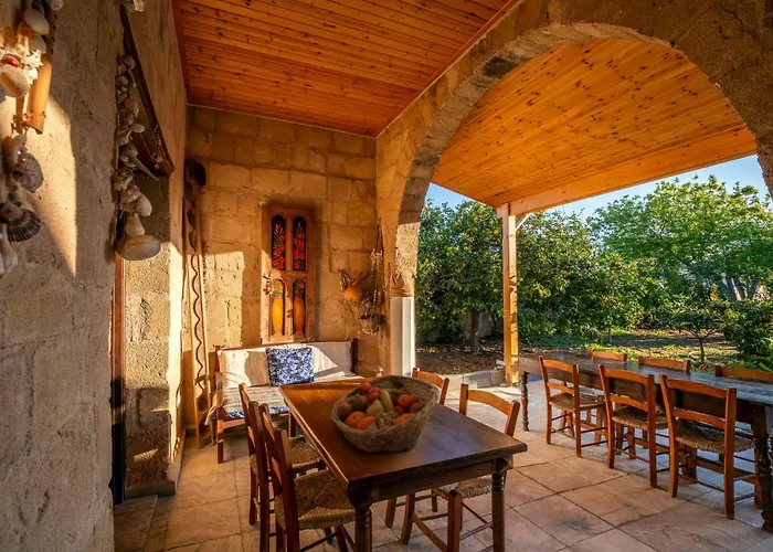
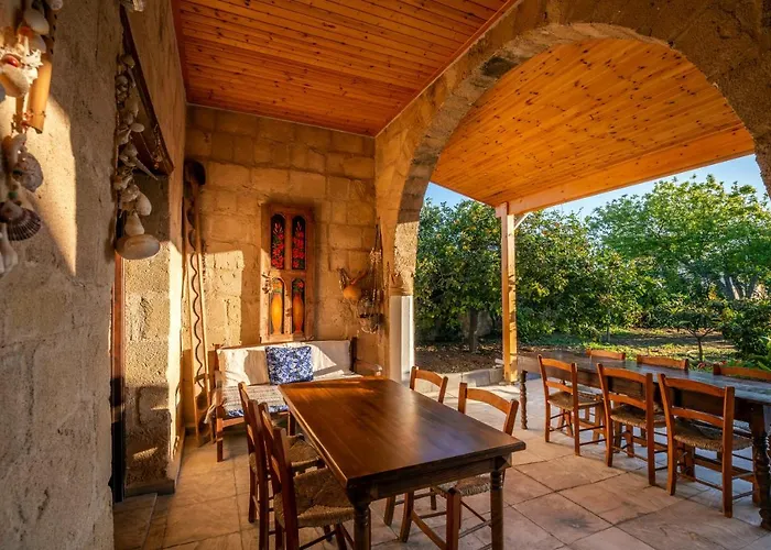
- fruit basket [330,374,441,455]
